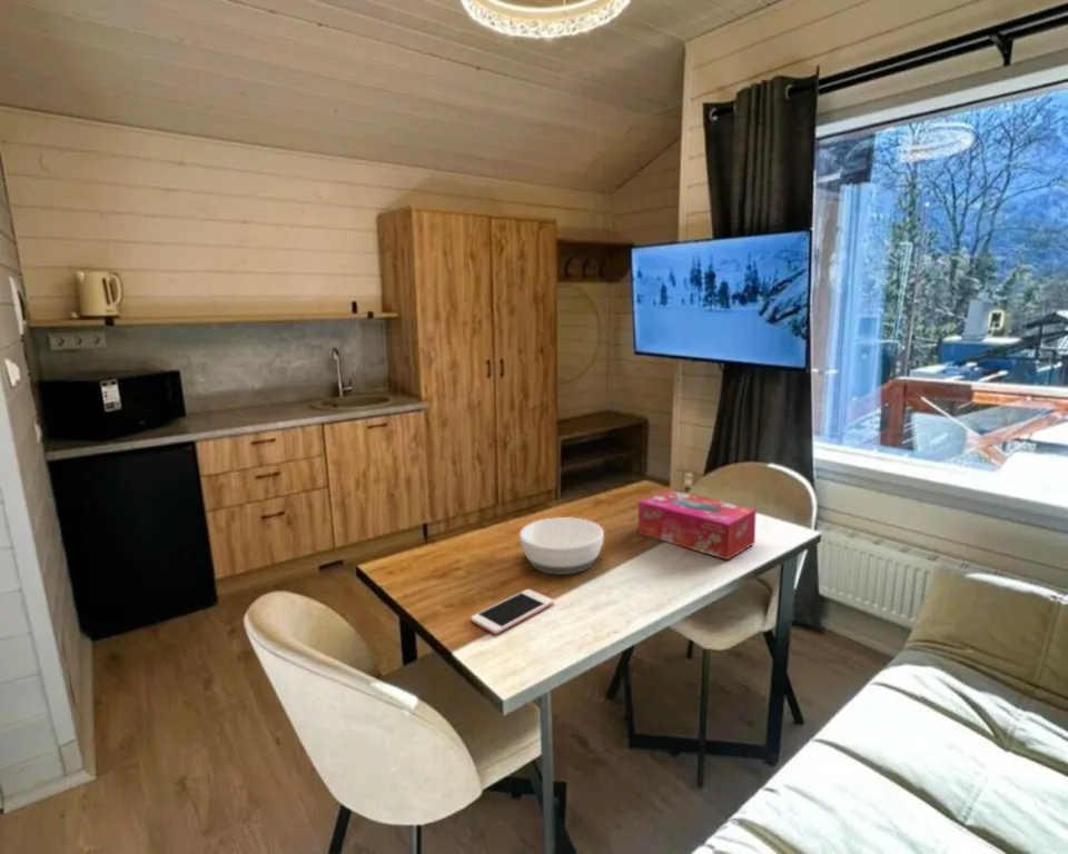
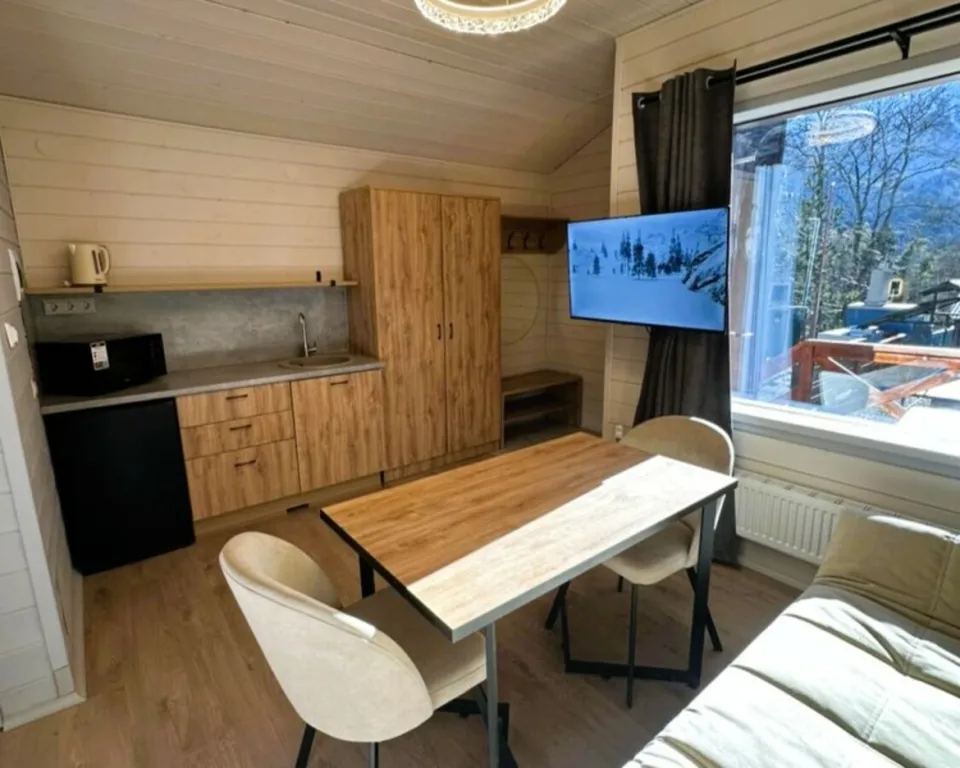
- tissue box [637,489,758,560]
- bowl [518,516,605,576]
- cell phone [469,588,555,635]
